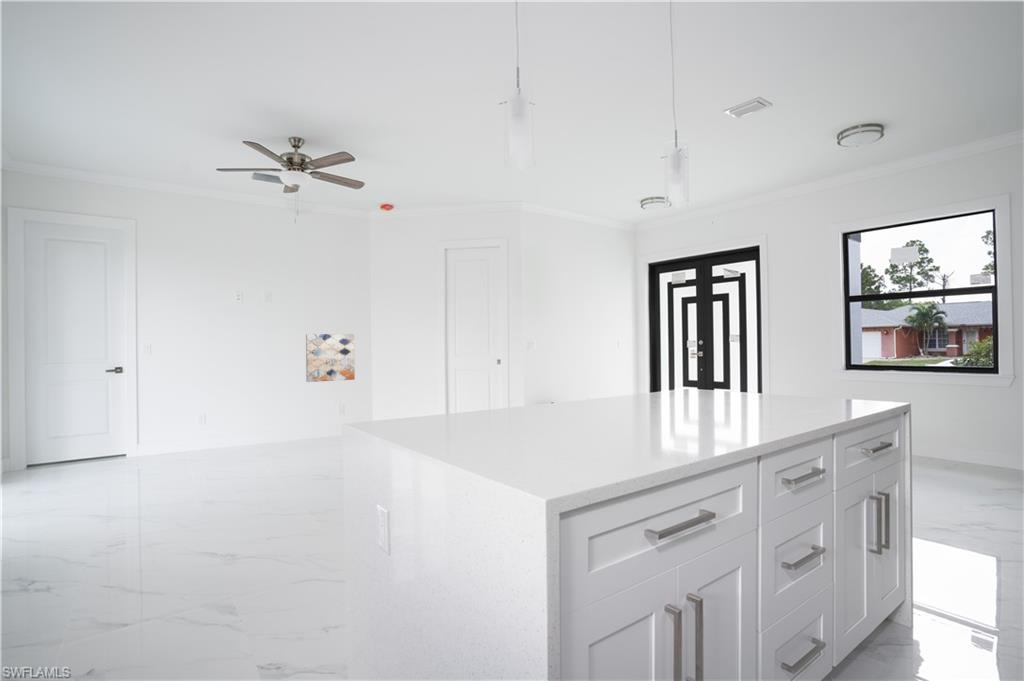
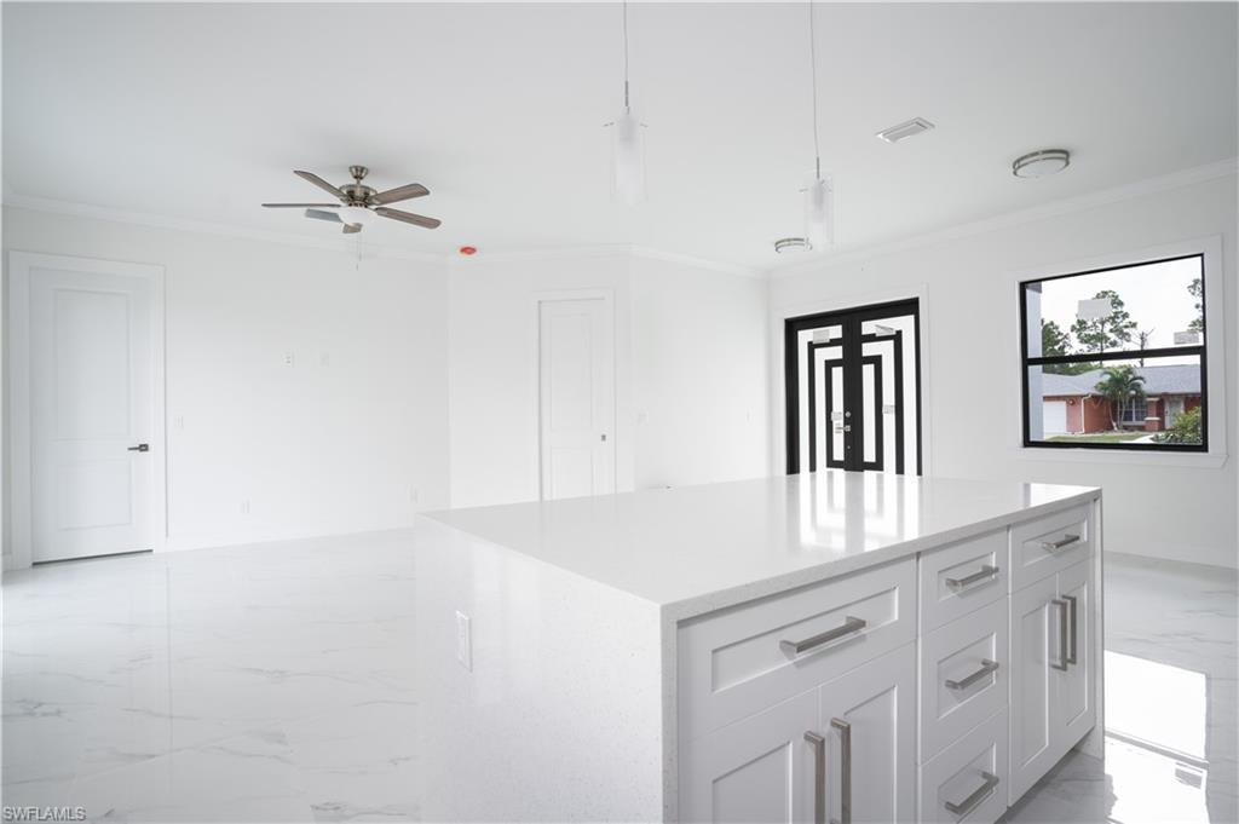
- wall art [305,333,356,383]
